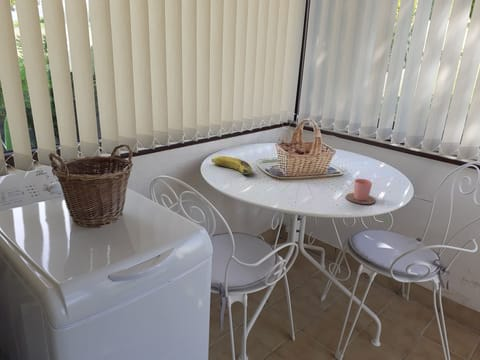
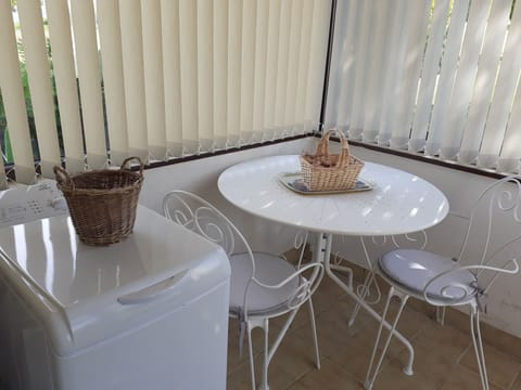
- fruit [211,155,253,175]
- cup [345,178,377,205]
